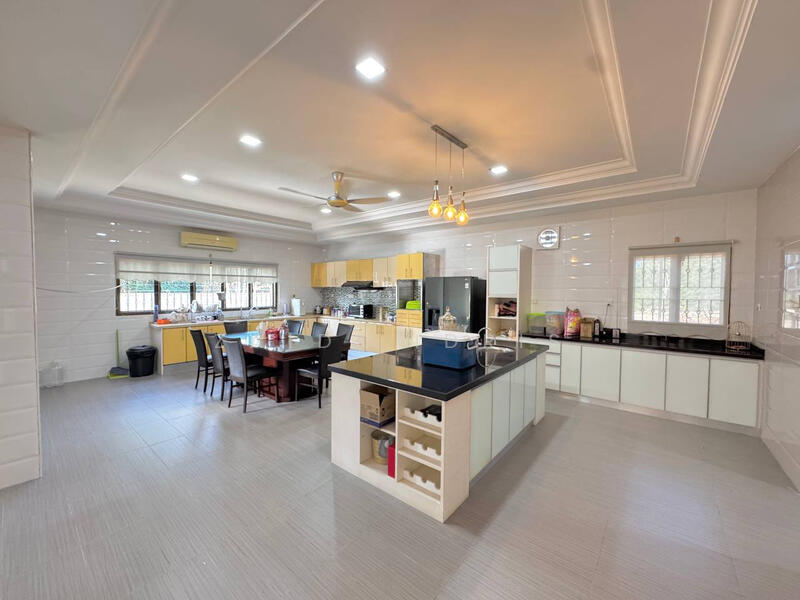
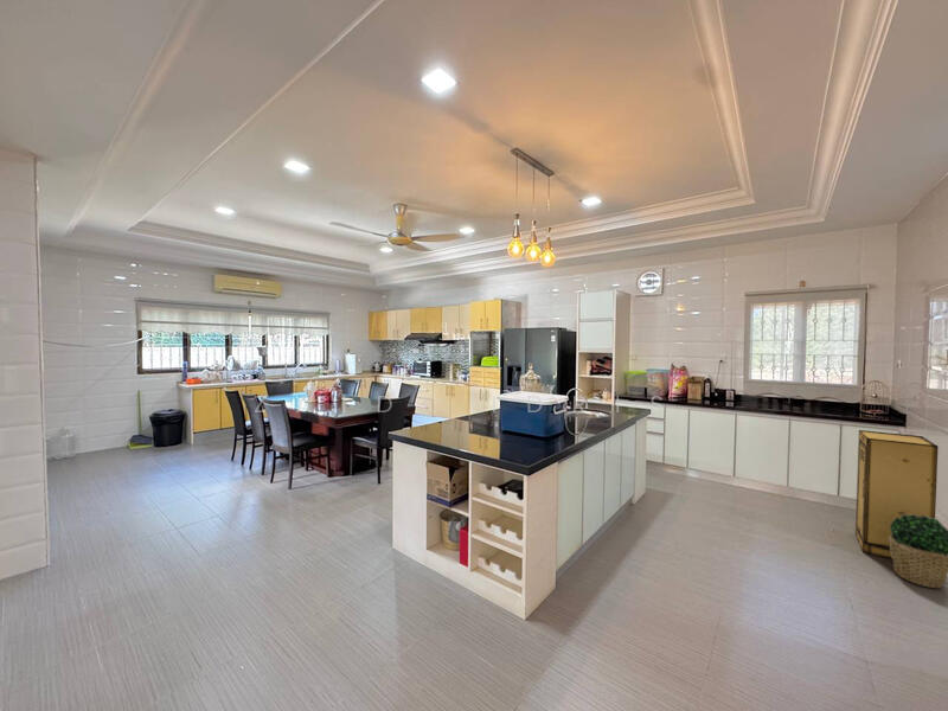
+ storage cabinet [854,429,940,561]
+ potted plant [889,514,948,589]
